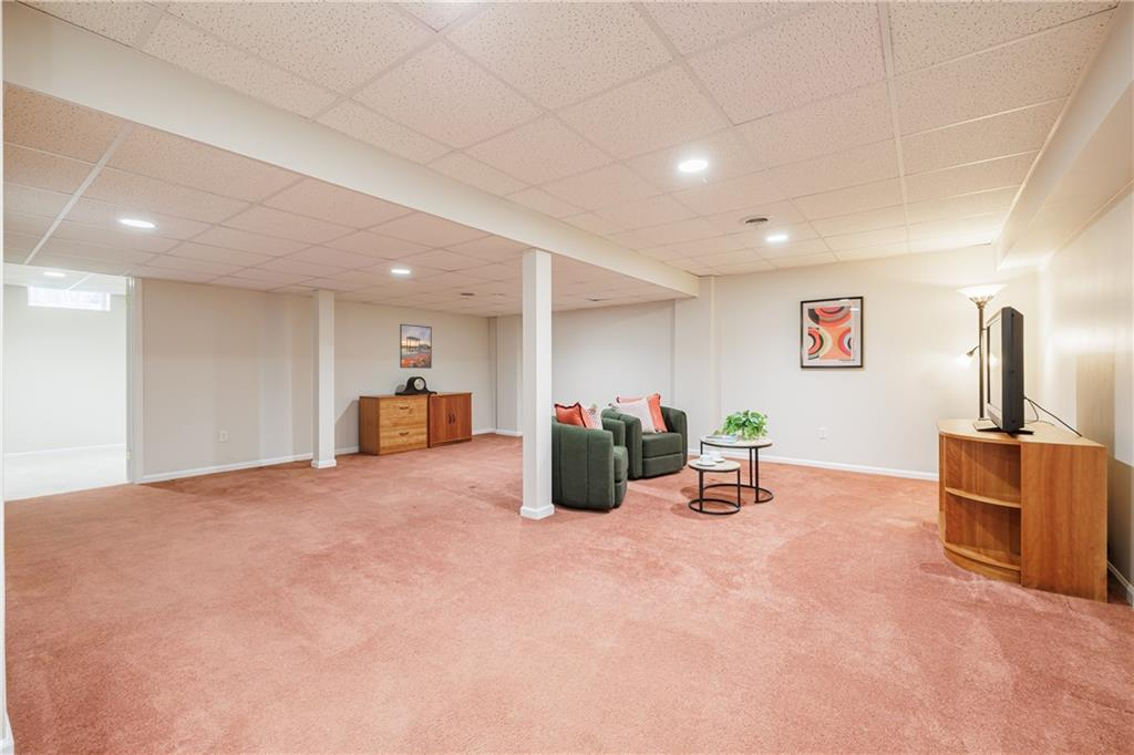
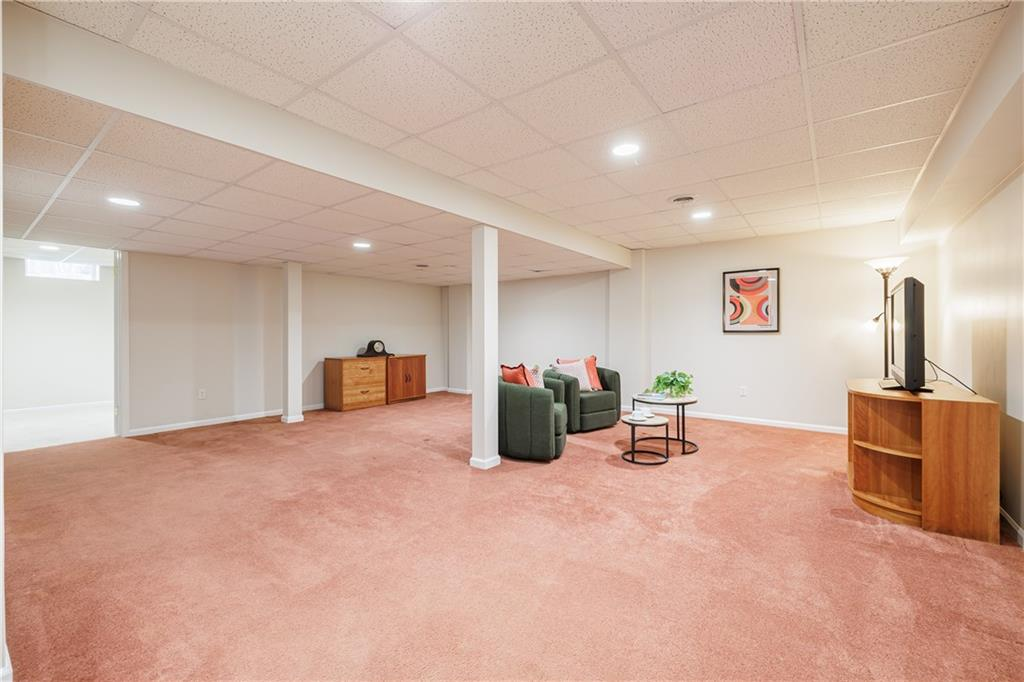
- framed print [399,323,433,370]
